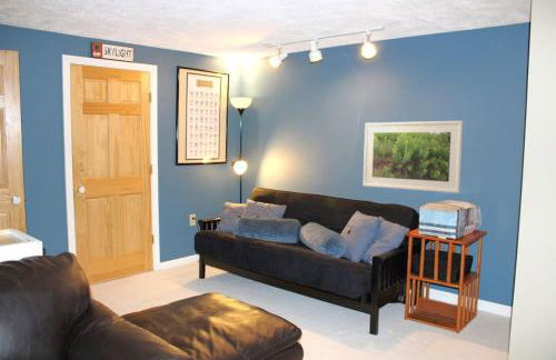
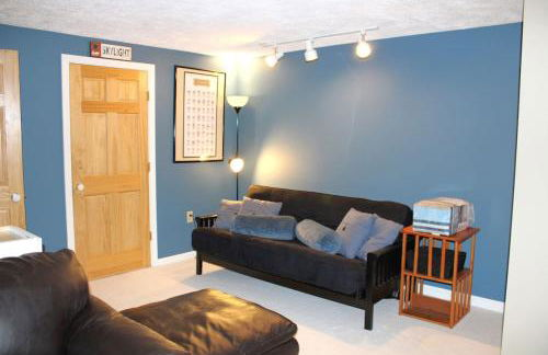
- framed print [363,120,464,194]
